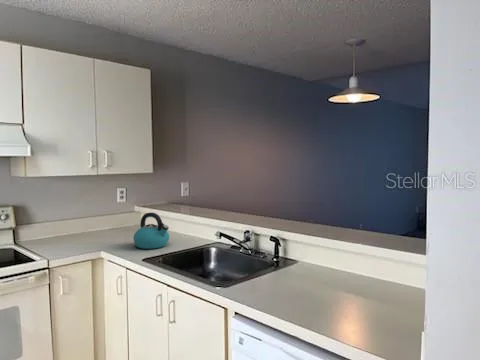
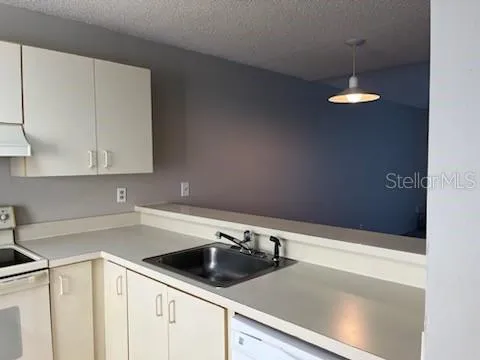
- kettle [132,212,170,250]
